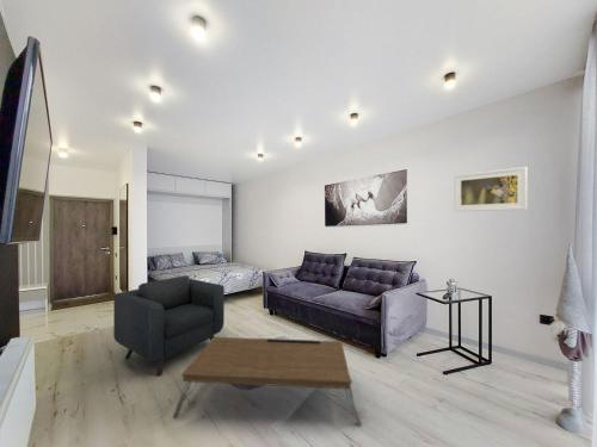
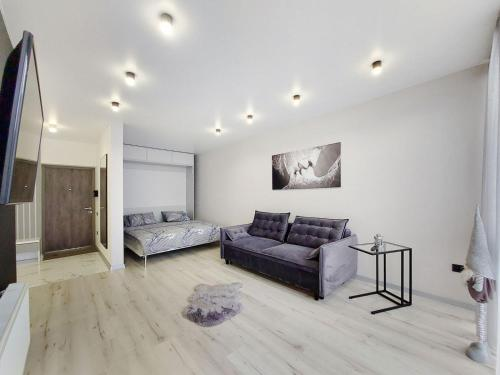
- armchair [112,274,226,378]
- coffee table [172,336,363,427]
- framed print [453,166,529,212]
